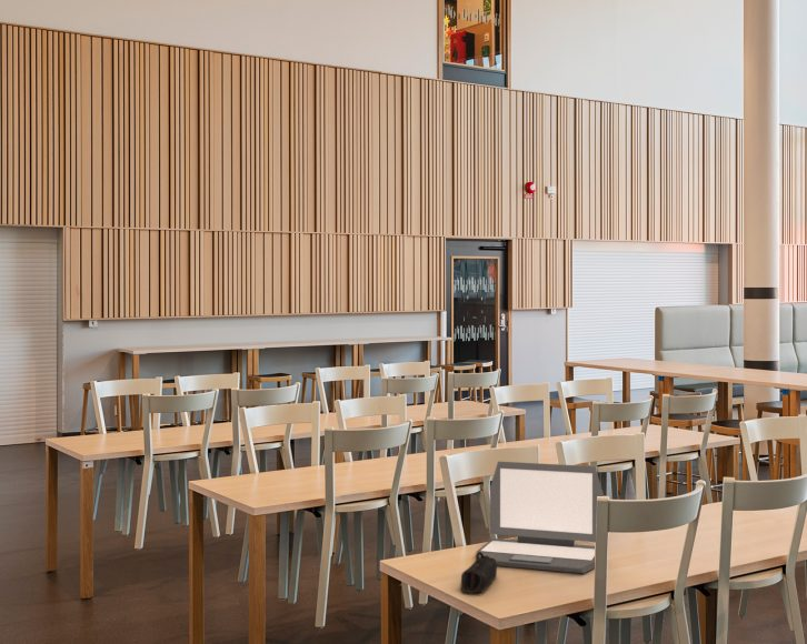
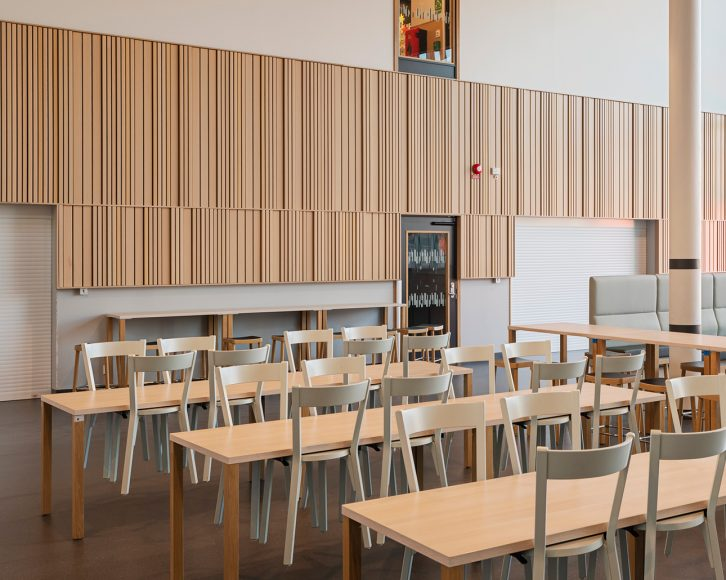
- pencil case [459,551,498,594]
- laptop [476,461,605,574]
